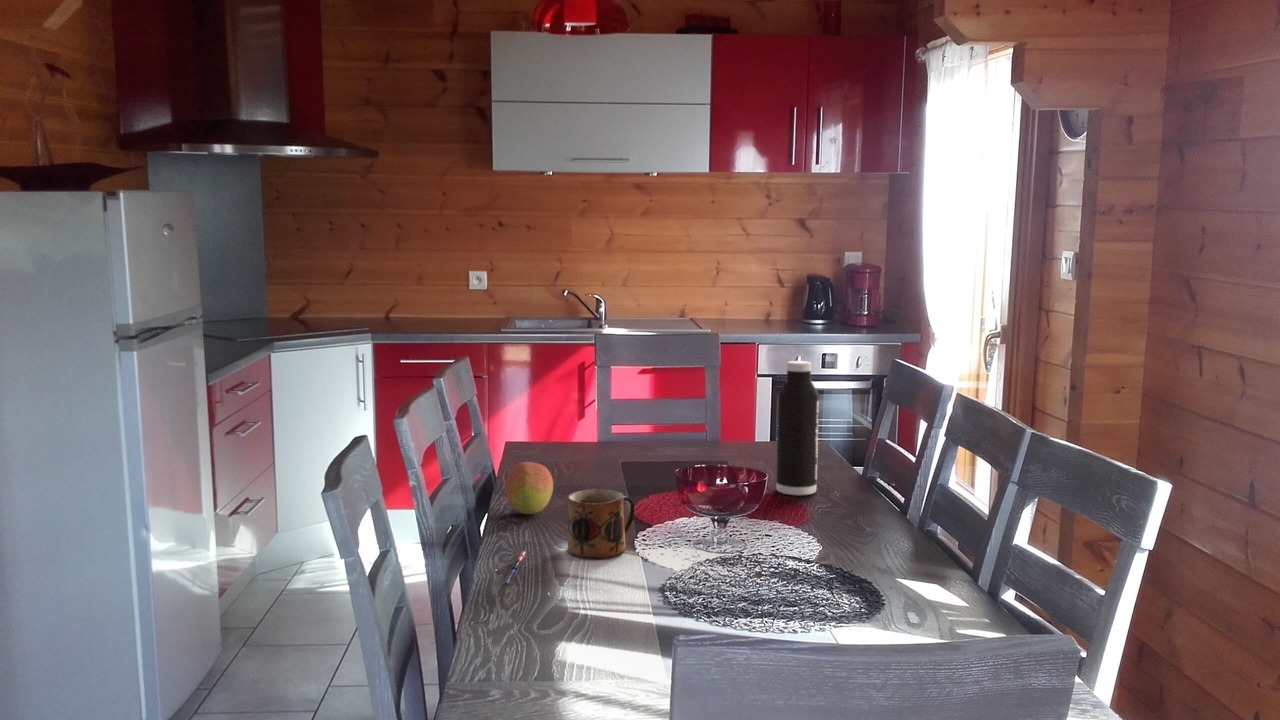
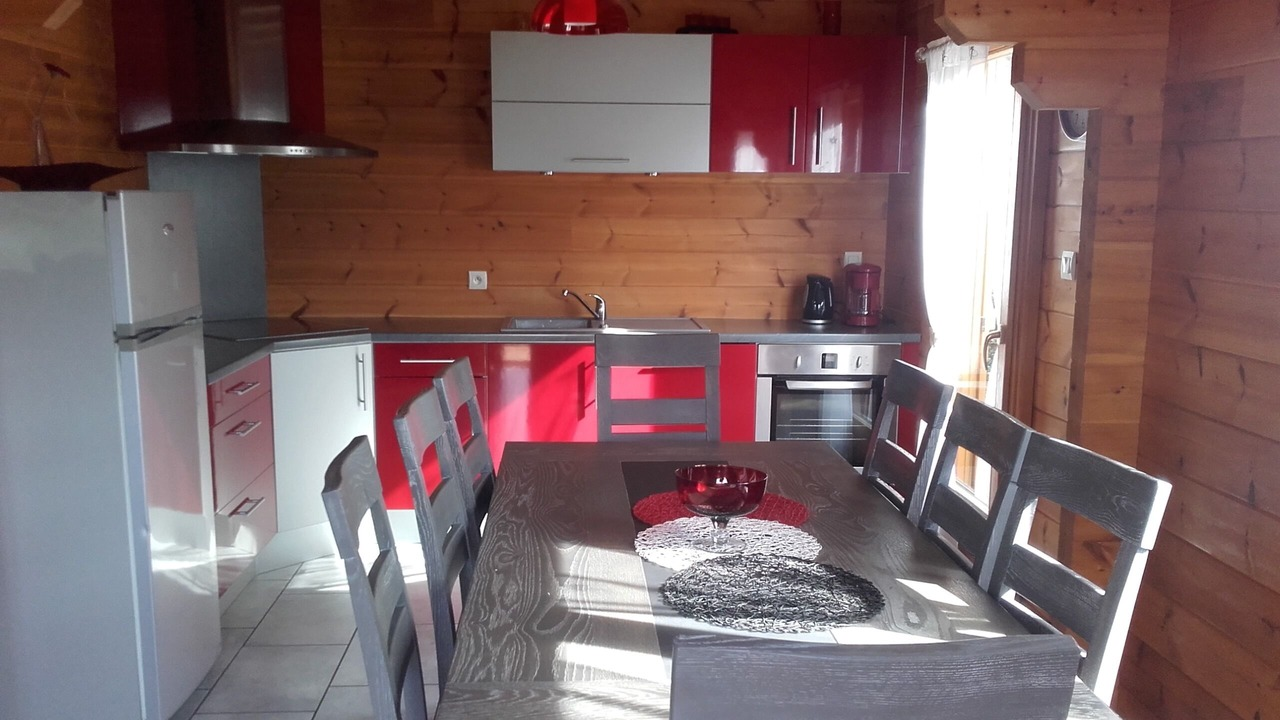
- pen [502,550,528,585]
- water bottle [775,360,820,496]
- mug [567,488,636,560]
- fruit [505,461,554,515]
